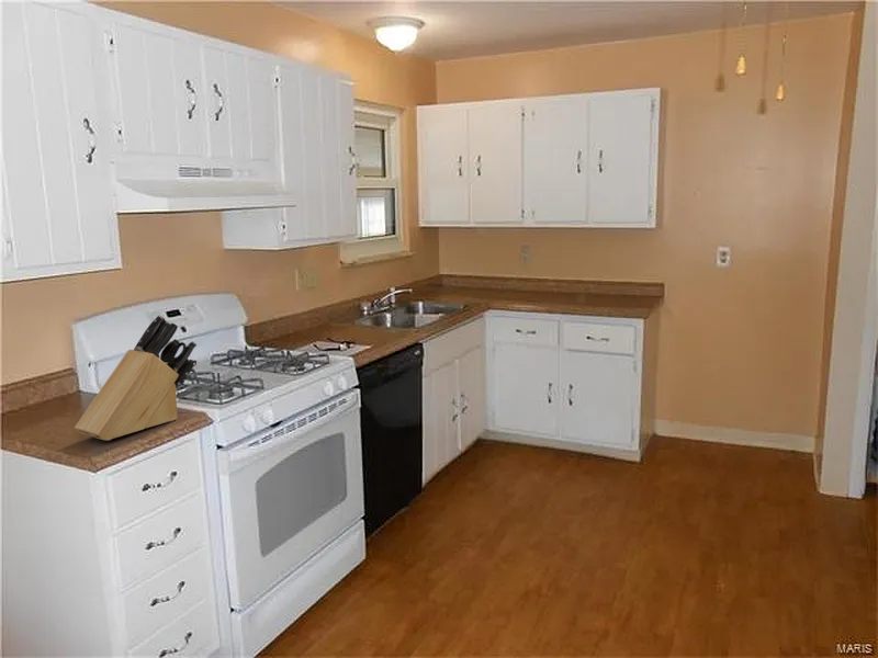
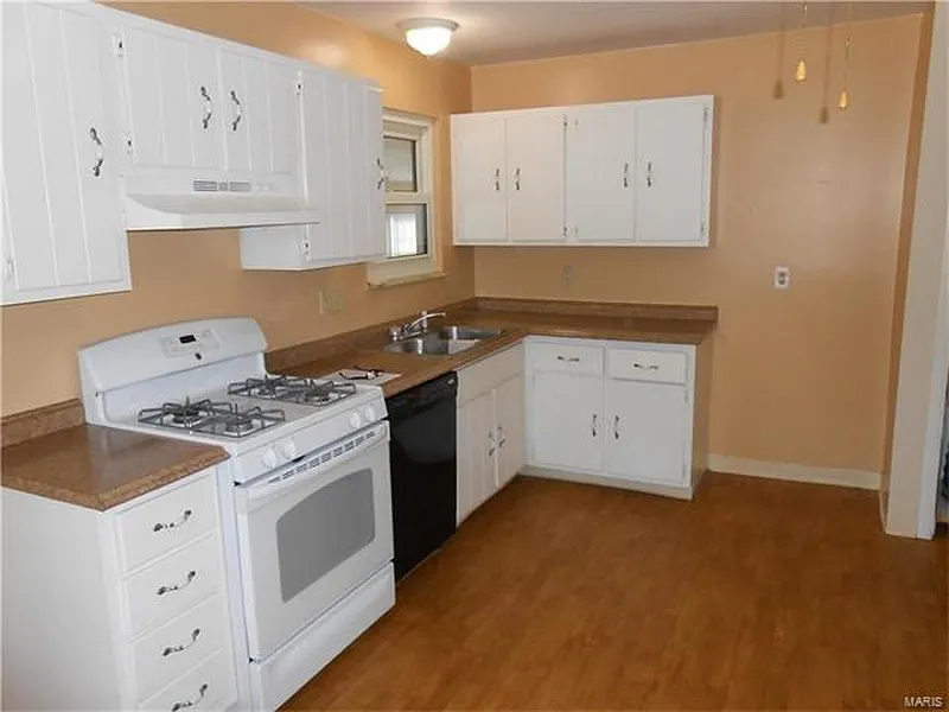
- knife block [74,314,198,442]
